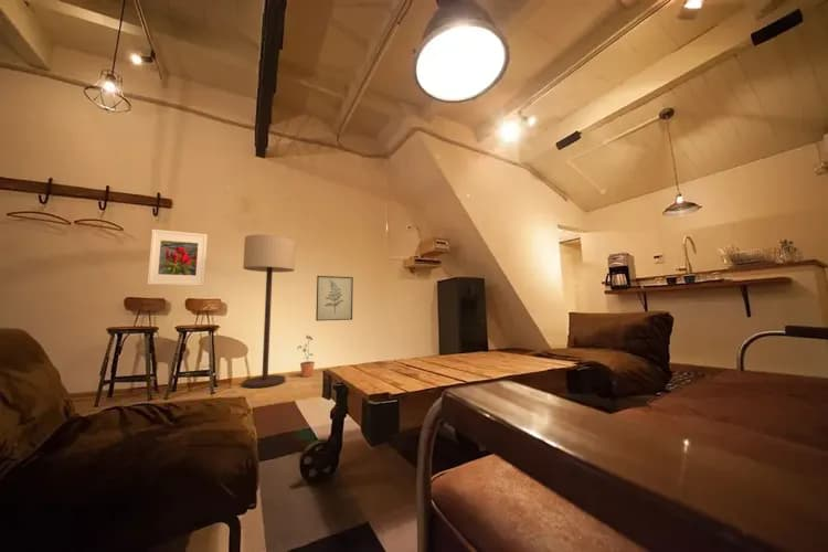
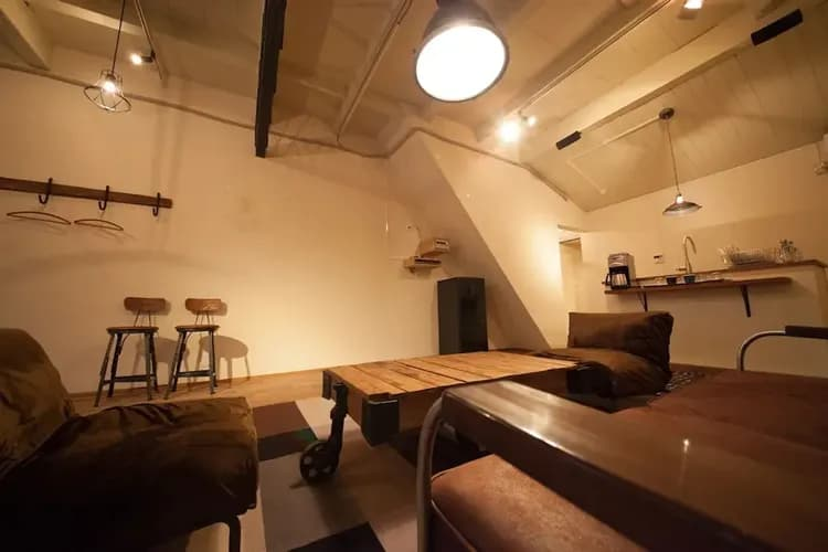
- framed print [147,229,209,287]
- floor lamp [242,234,297,389]
- potted plant [296,335,316,378]
- wall art [315,275,354,322]
